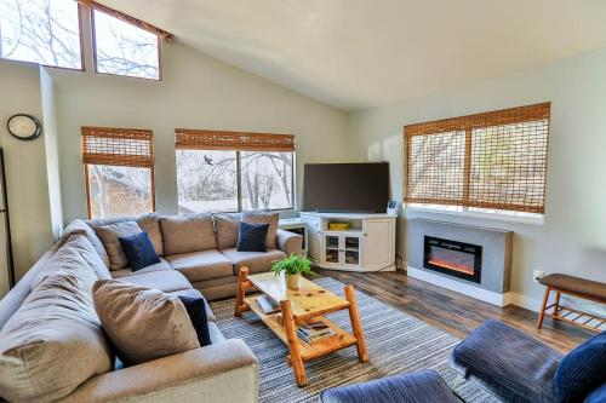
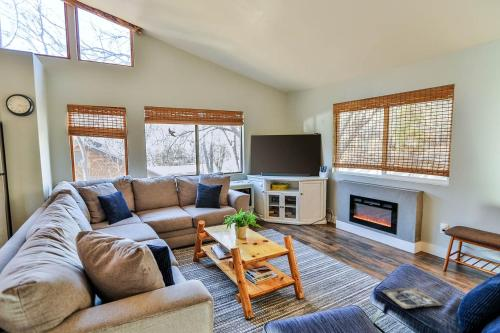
+ magazine [381,287,443,310]
